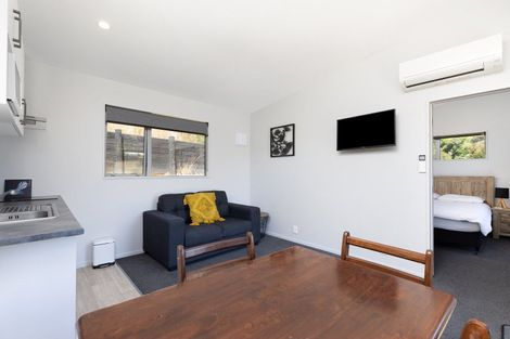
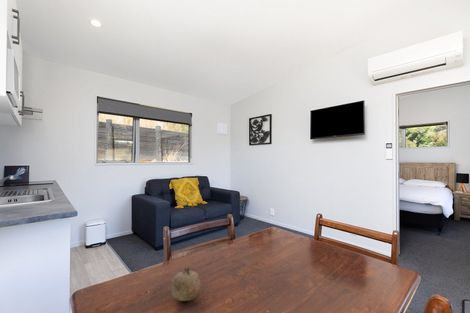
+ fruit [169,266,203,302]
